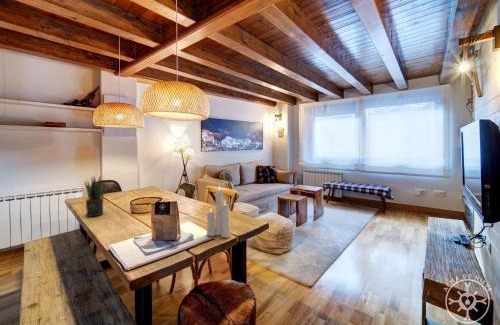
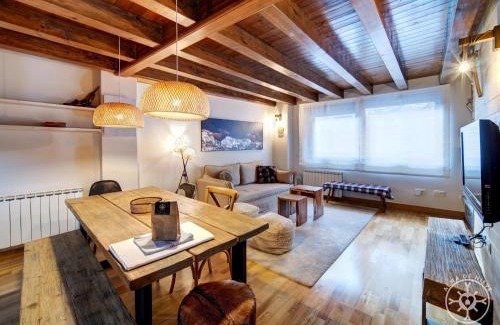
- candle [205,184,232,238]
- potted plant [84,175,106,218]
